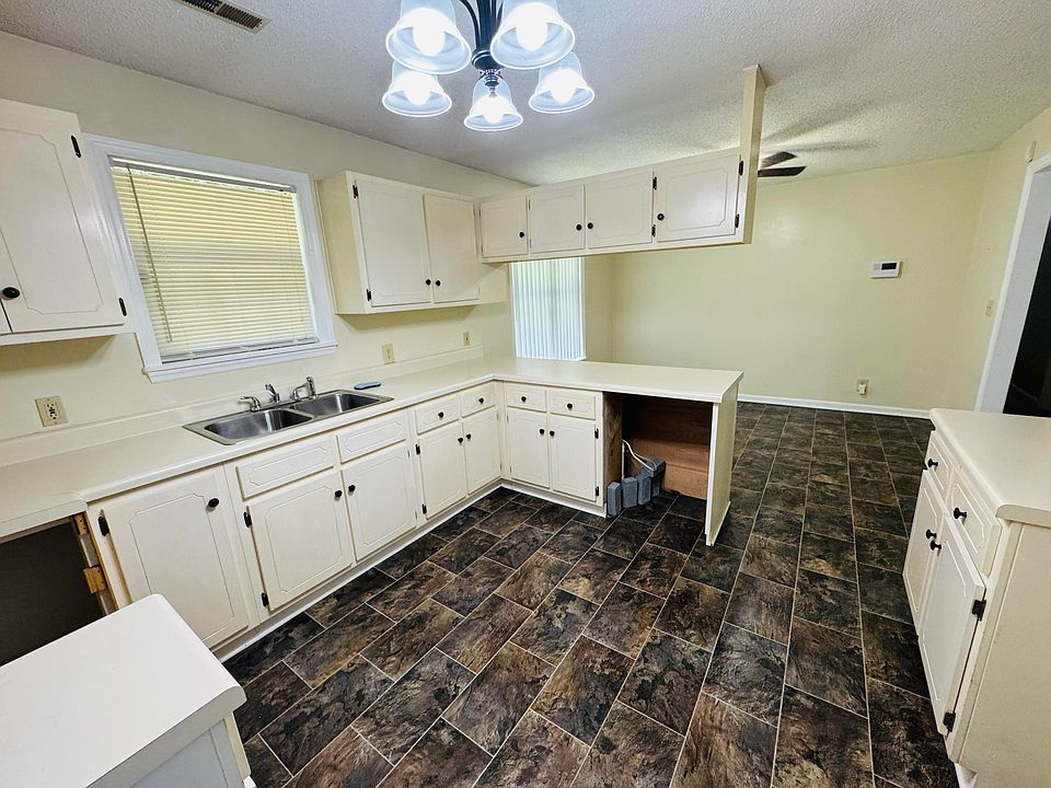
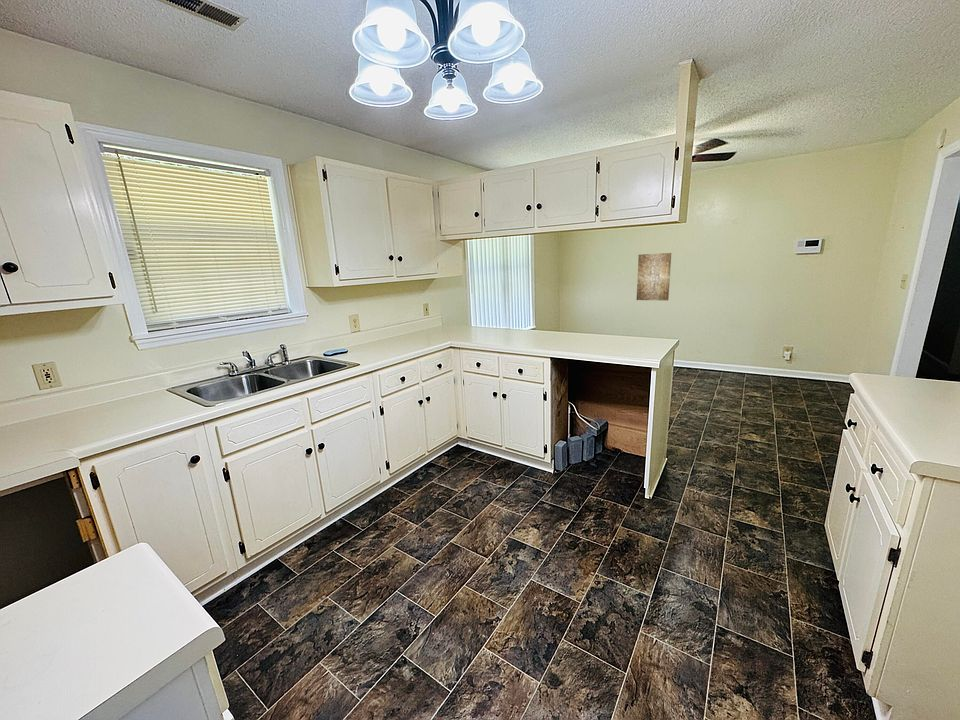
+ wall art [636,252,672,301]
